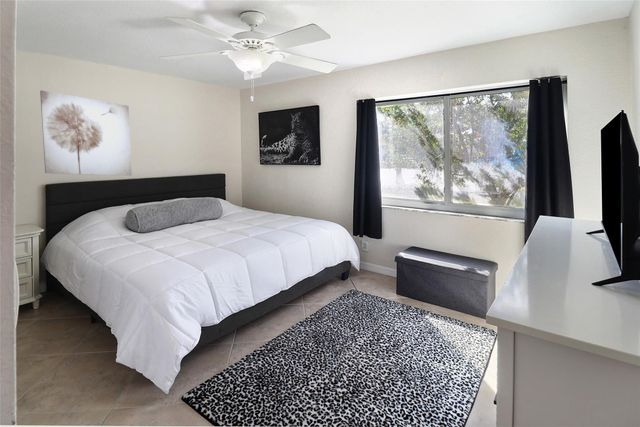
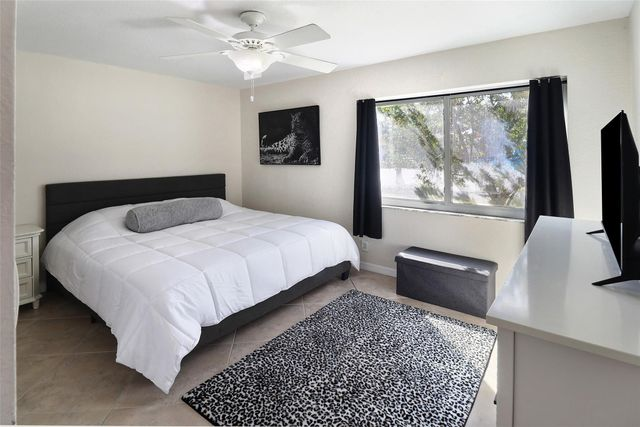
- wall art [39,89,133,177]
